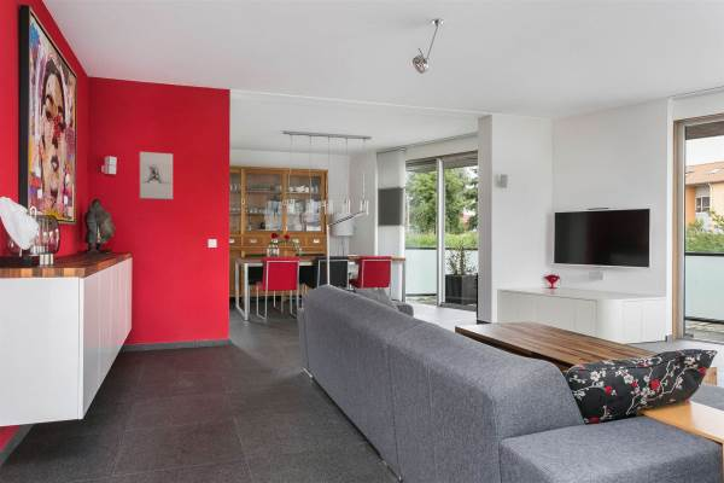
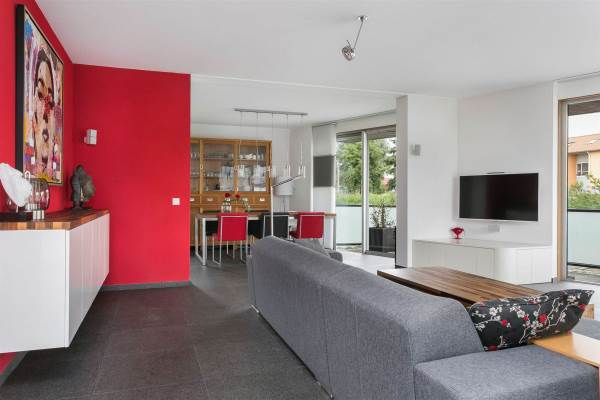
- wall sculpture [139,151,174,202]
